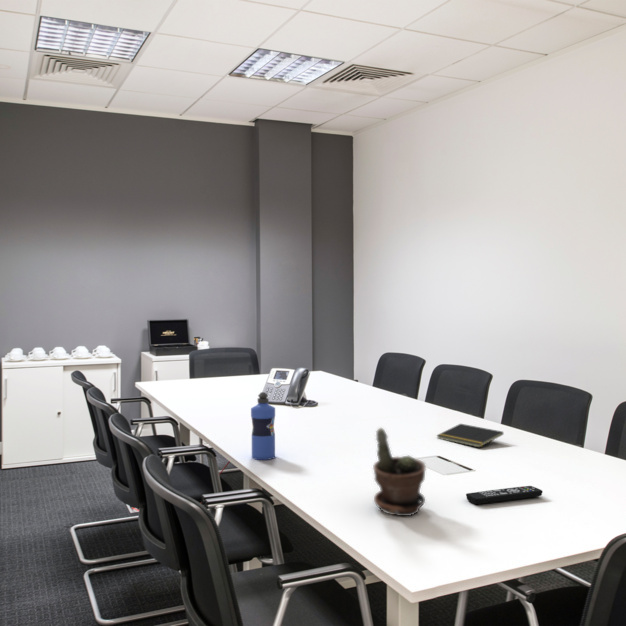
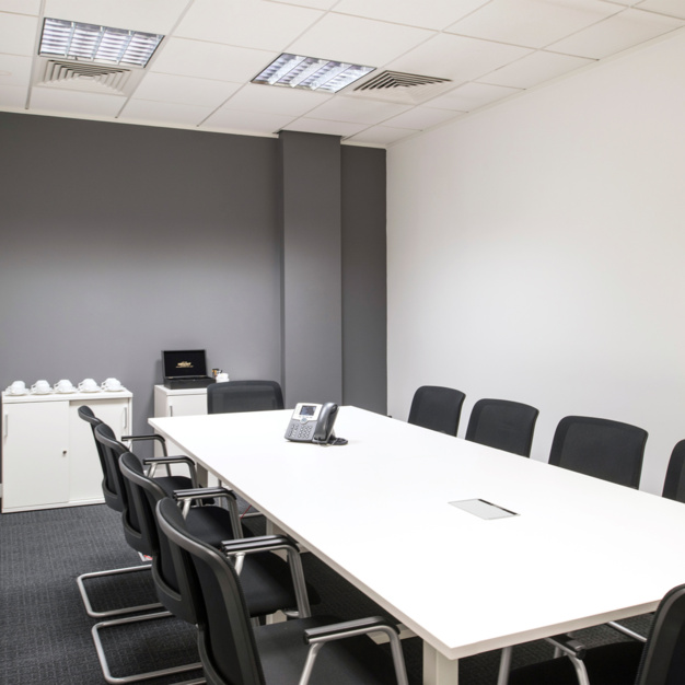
- water bottle [250,391,276,461]
- potted plant [372,427,427,517]
- notepad [435,423,504,448]
- remote control [465,485,544,505]
